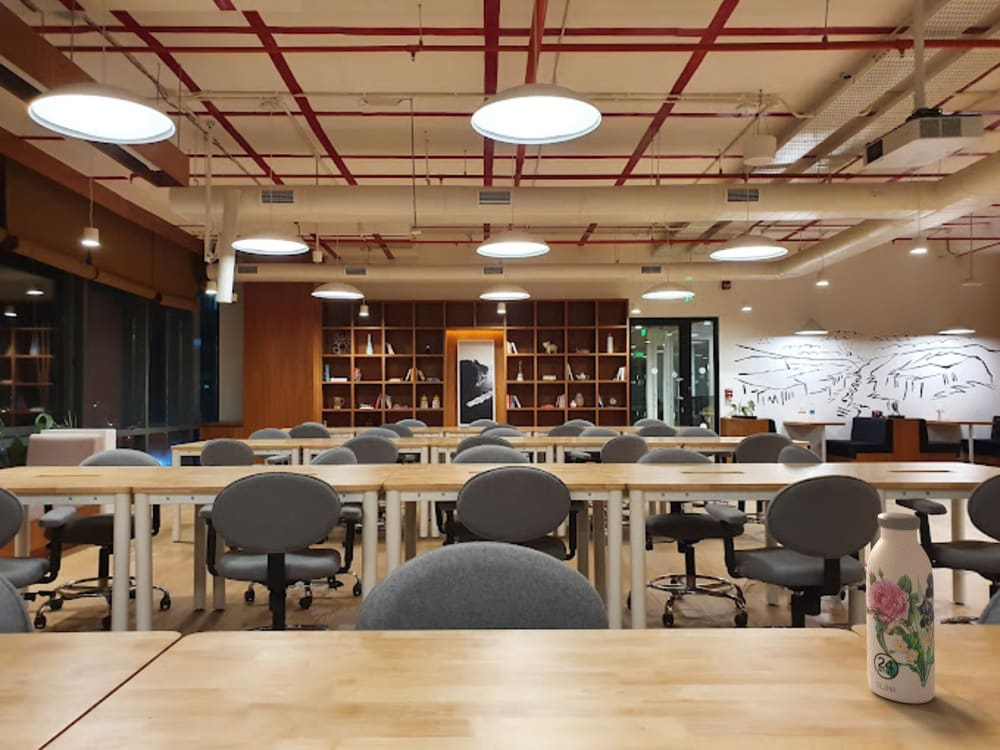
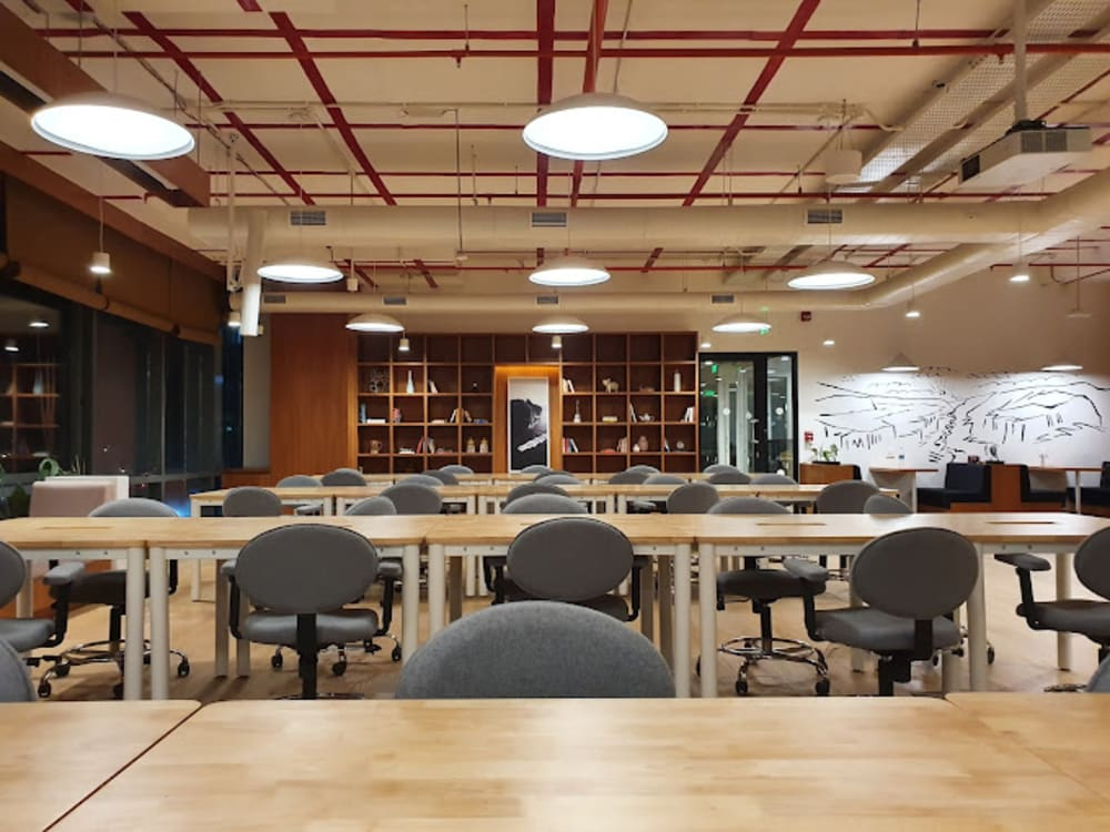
- water bottle [865,512,936,704]
